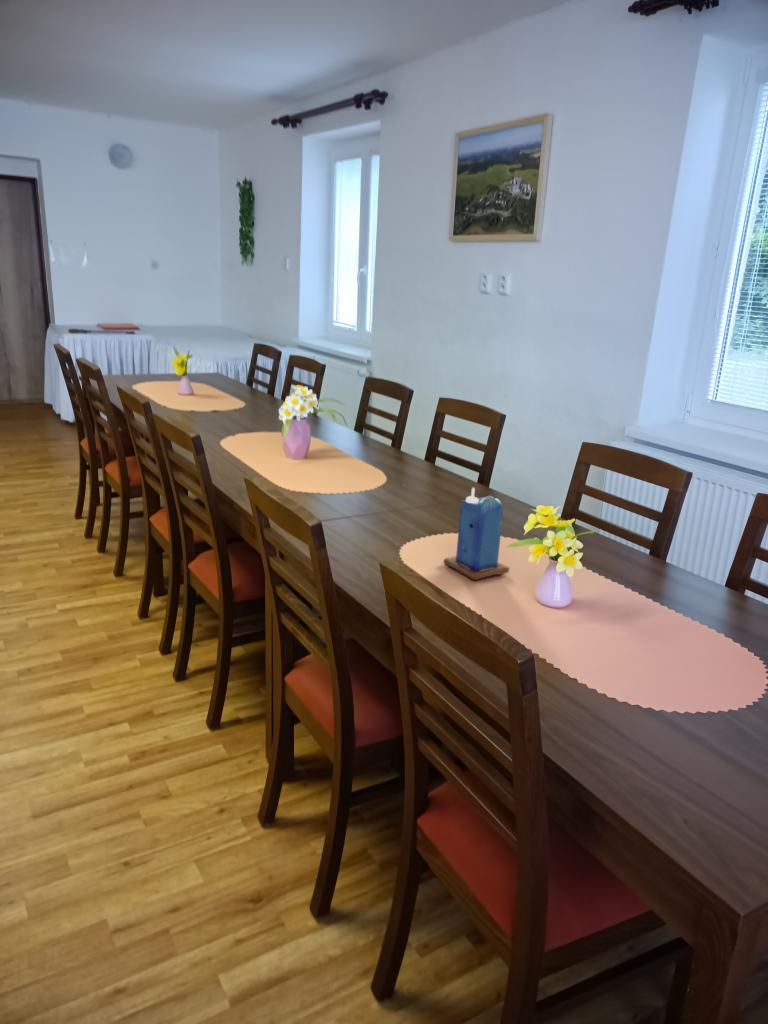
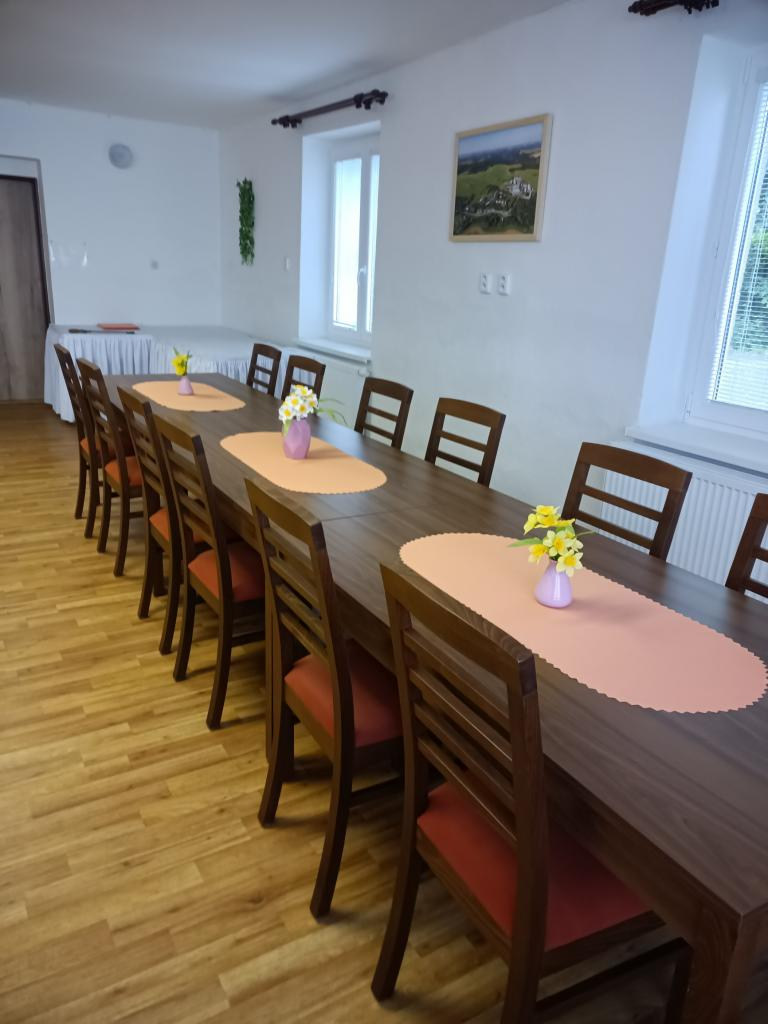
- candle [443,486,510,581]
